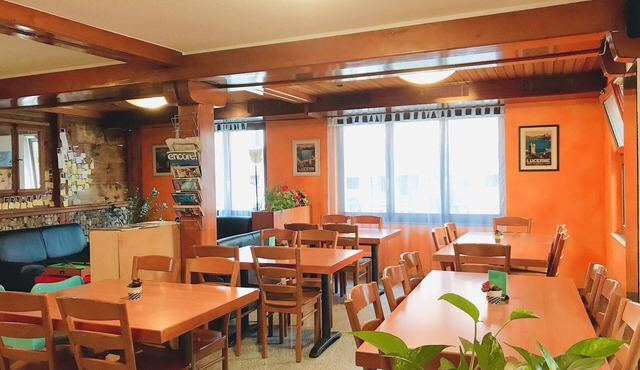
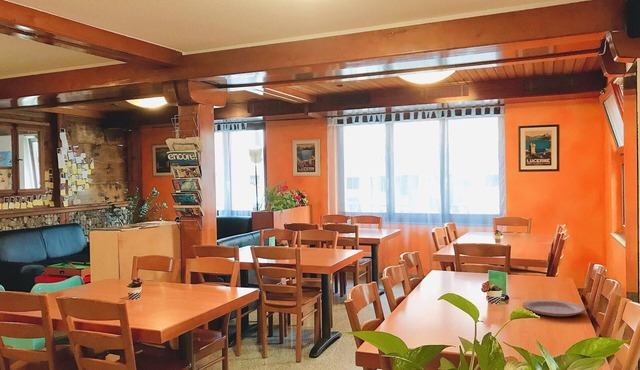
+ plate [522,299,587,317]
